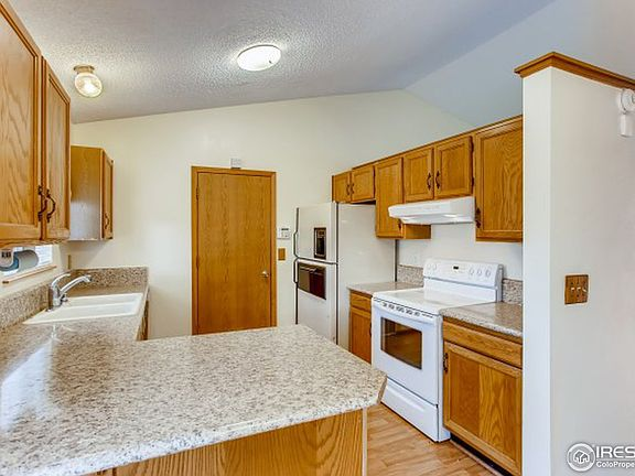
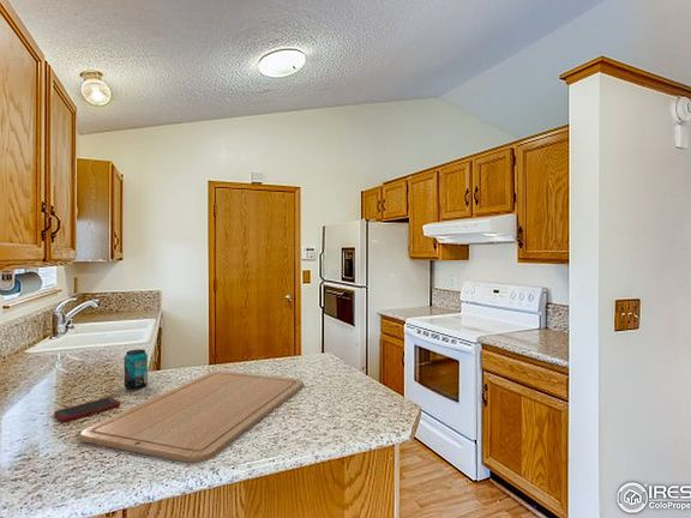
+ cell phone [53,396,121,422]
+ chopping board [79,371,305,464]
+ beverage can [124,348,149,391]
